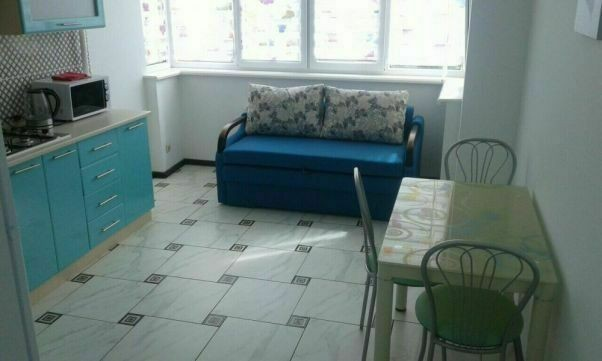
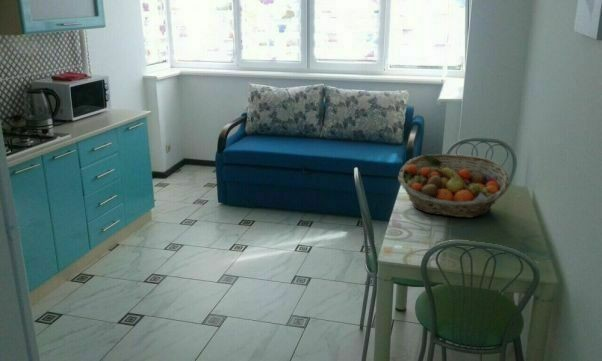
+ fruit basket [397,153,511,219]
